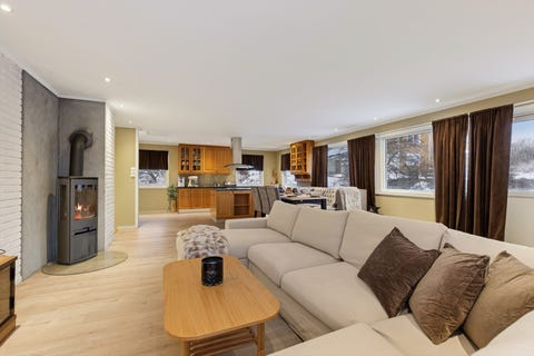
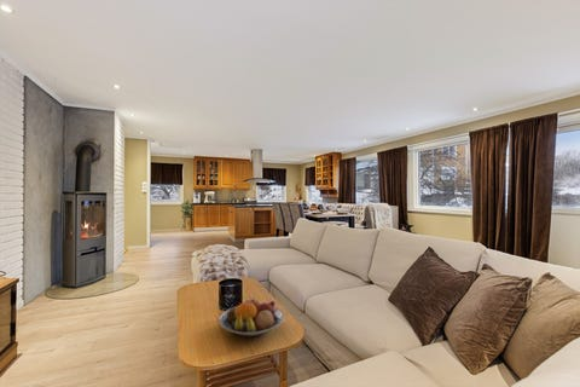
+ fruit bowl [218,299,285,337]
